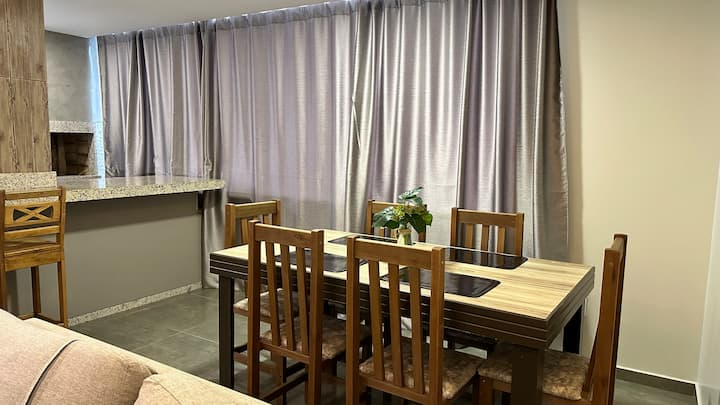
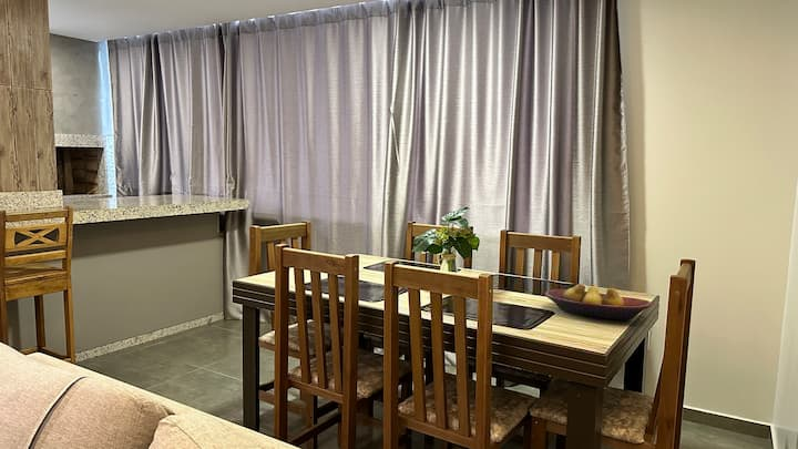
+ fruit bowl [544,283,653,320]
